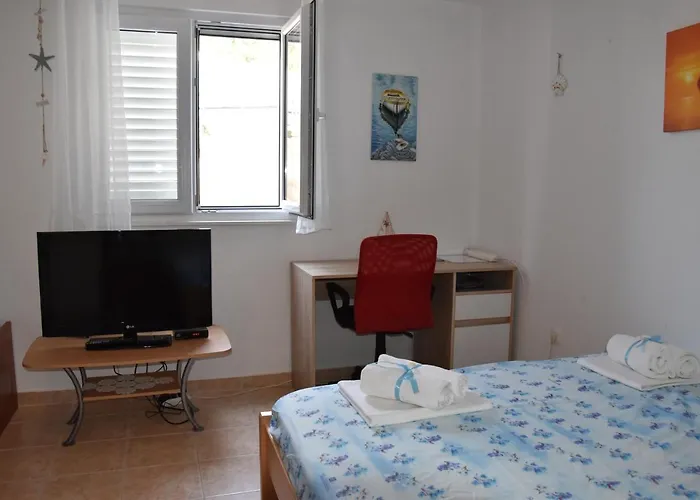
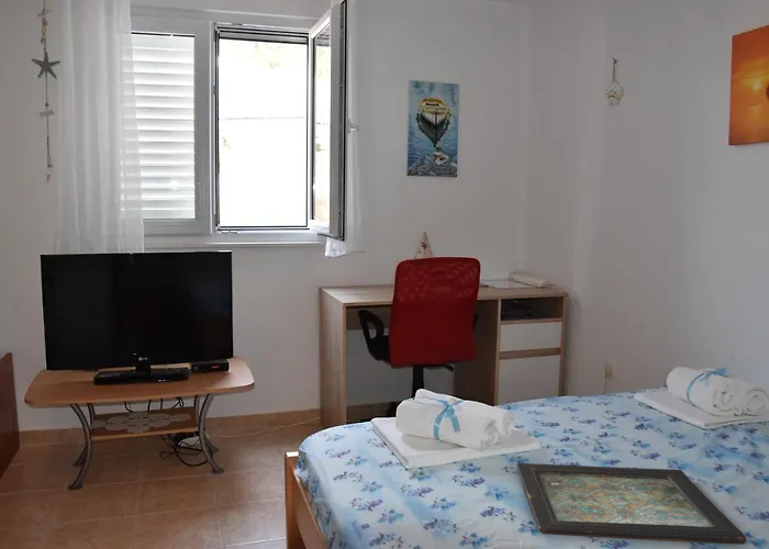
+ tray [515,462,747,546]
